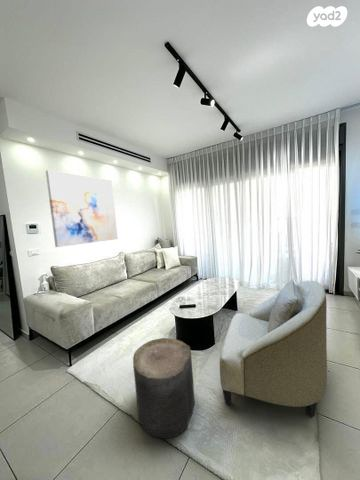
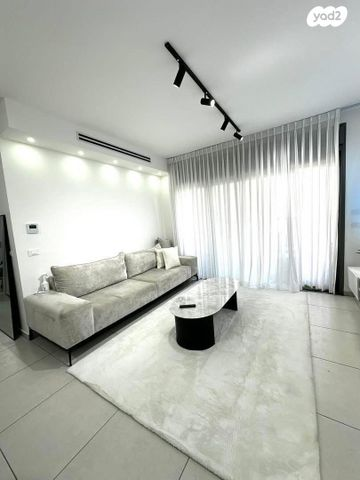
- wall art [45,169,119,248]
- stool [132,337,196,440]
- armchair [219,278,328,419]
